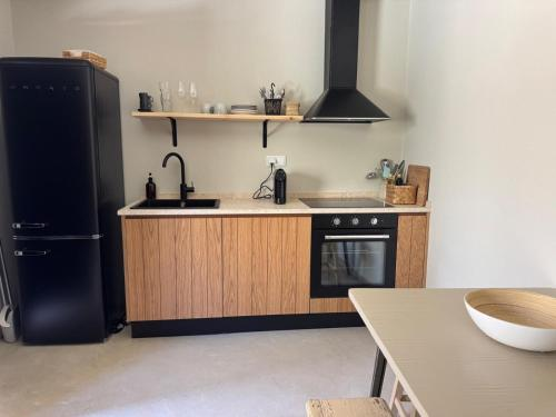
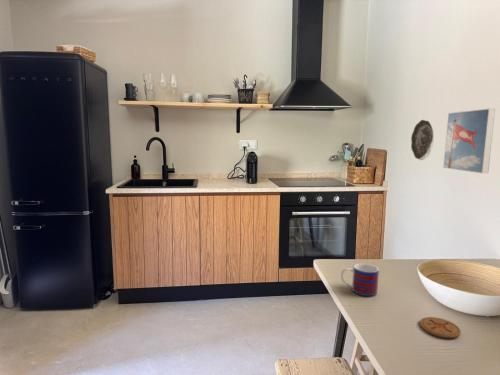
+ coaster [419,316,462,339]
+ decorative plate [410,119,434,161]
+ mug [340,263,380,297]
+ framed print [442,108,496,174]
